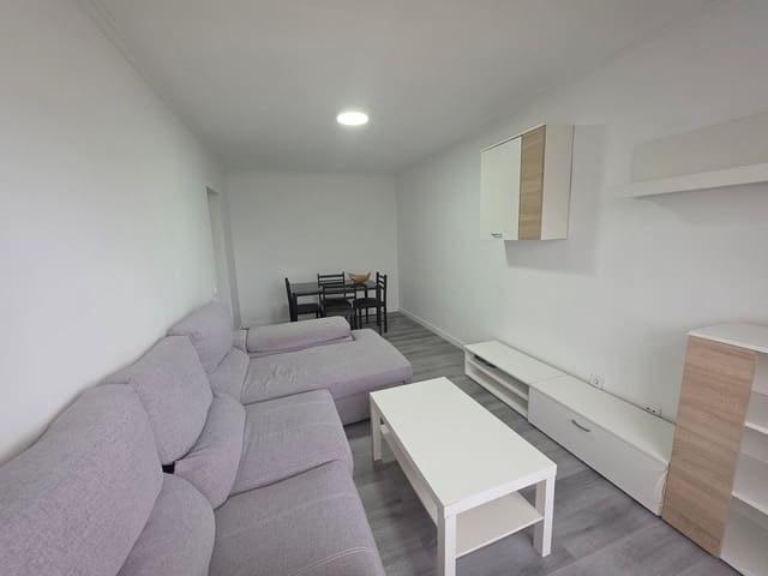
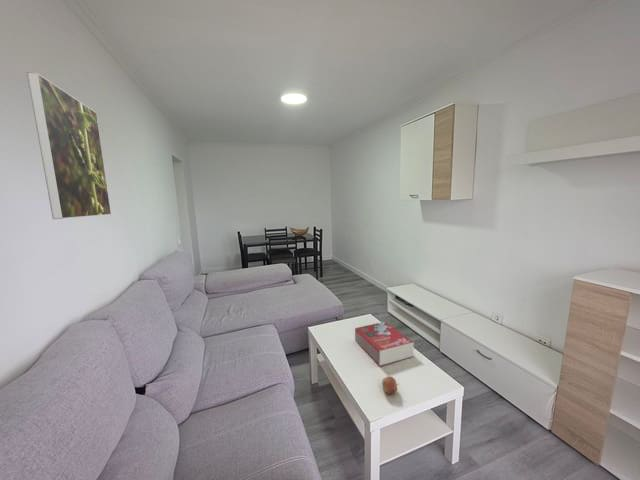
+ apple [381,376,399,395]
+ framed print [26,71,112,220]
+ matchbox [354,321,415,367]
